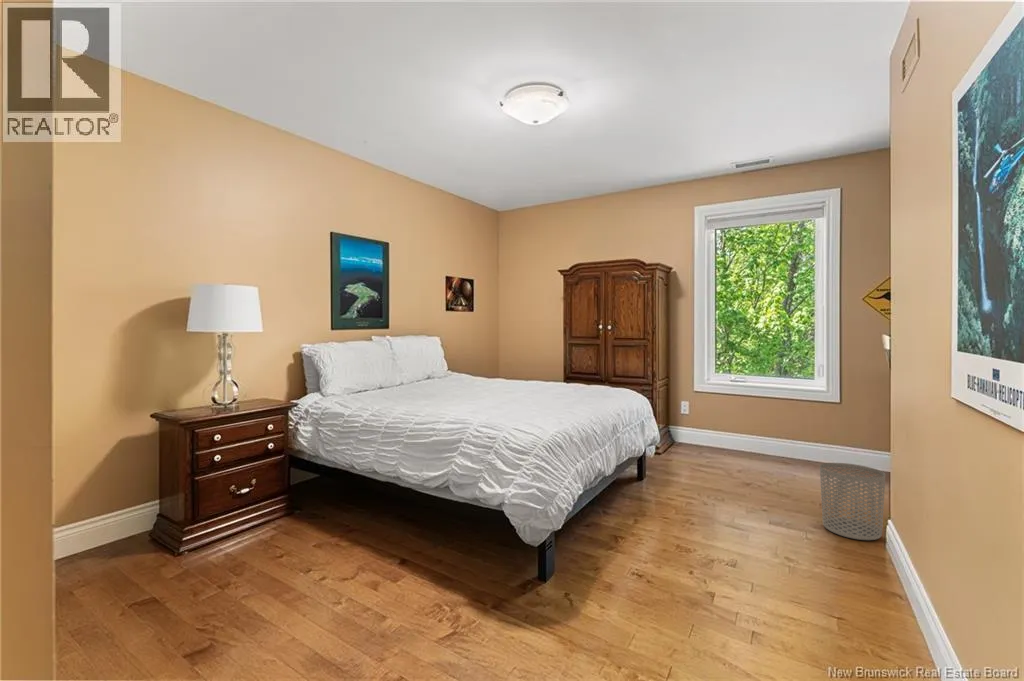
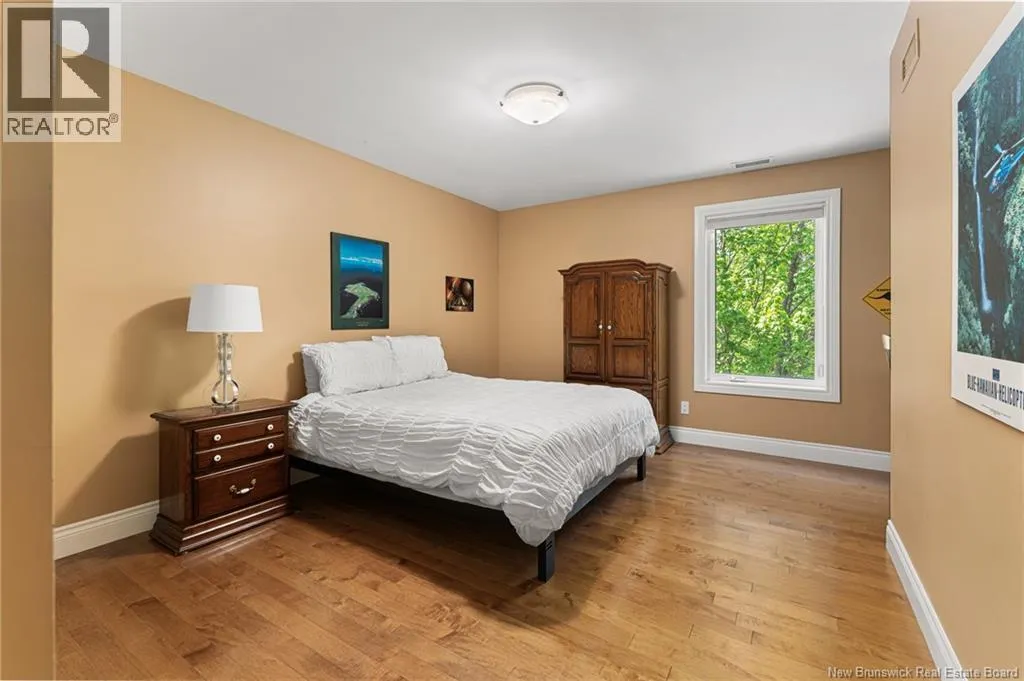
- waste bin [819,462,886,541]
